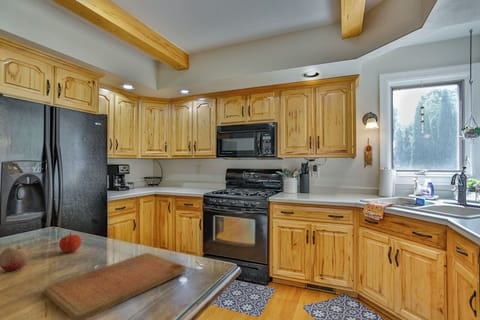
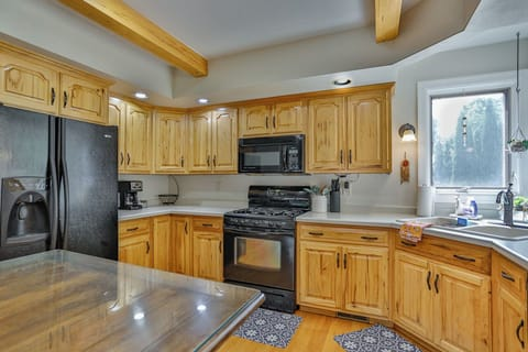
- fruit [0,245,30,272]
- cutting board [43,252,187,320]
- apple [58,232,82,254]
